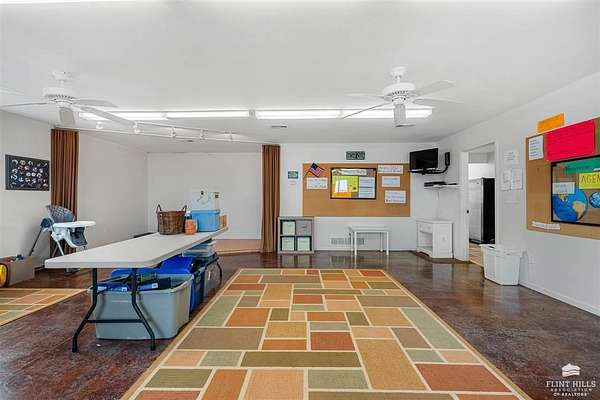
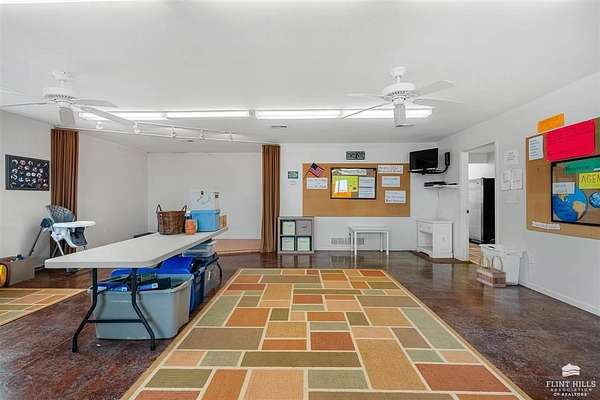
+ basket [476,255,507,289]
